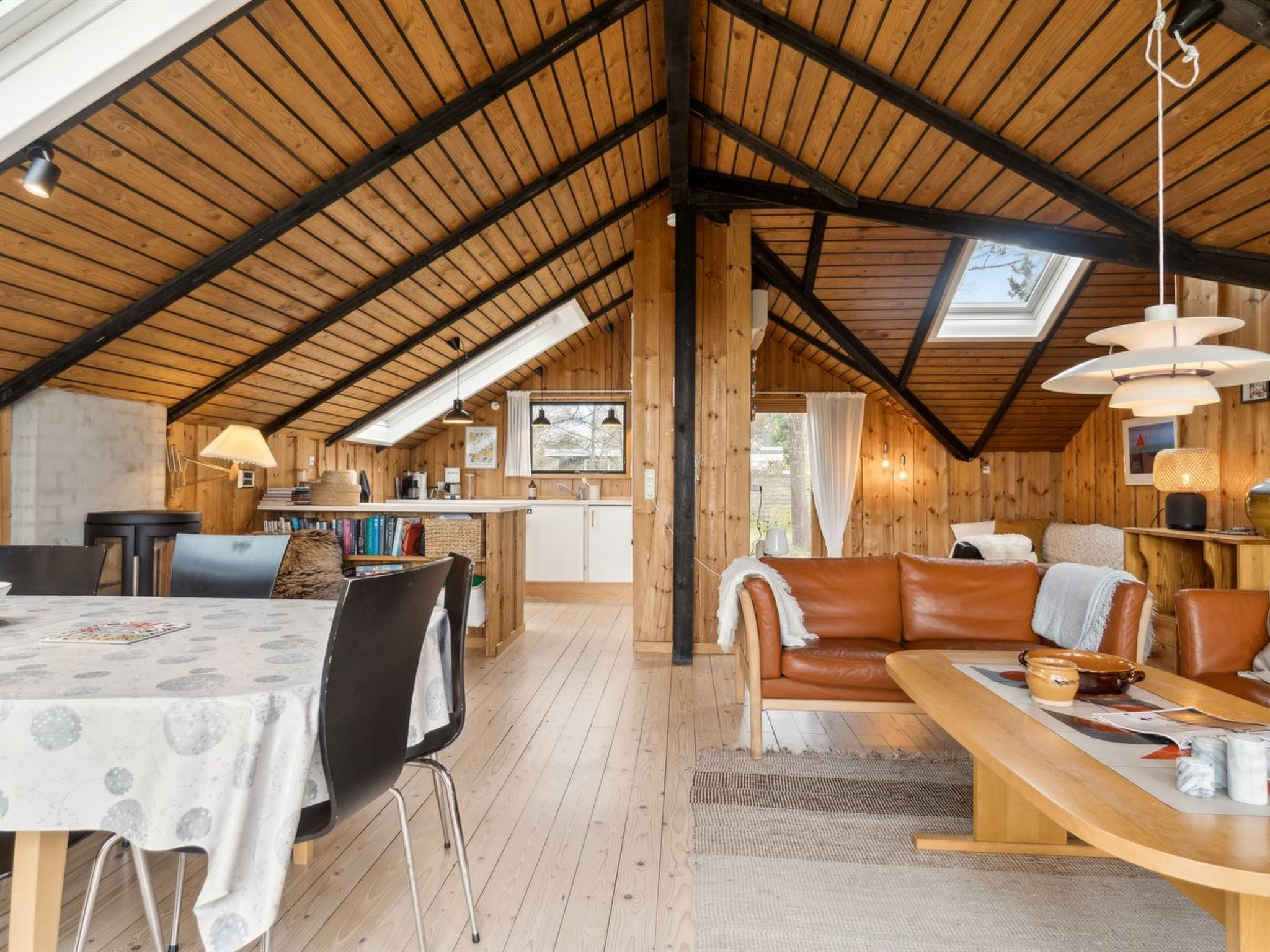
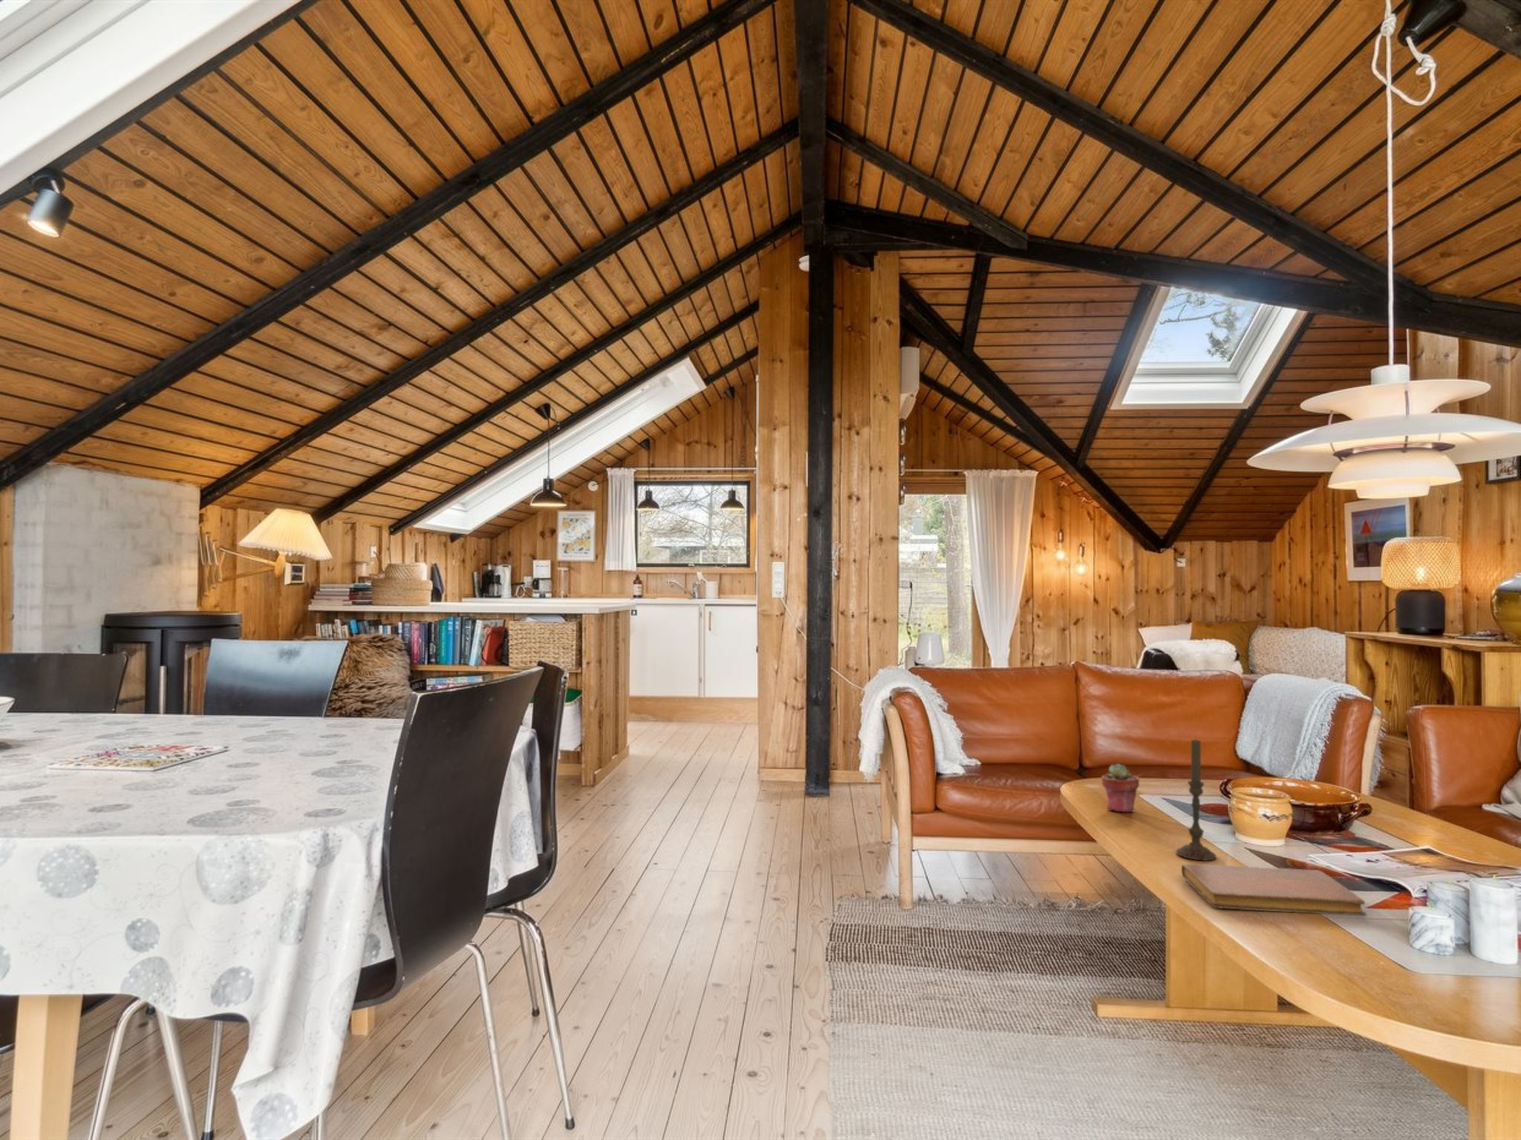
+ potted succulent [1101,763,1140,813]
+ candle [1176,736,1217,862]
+ notebook [1181,863,1367,916]
